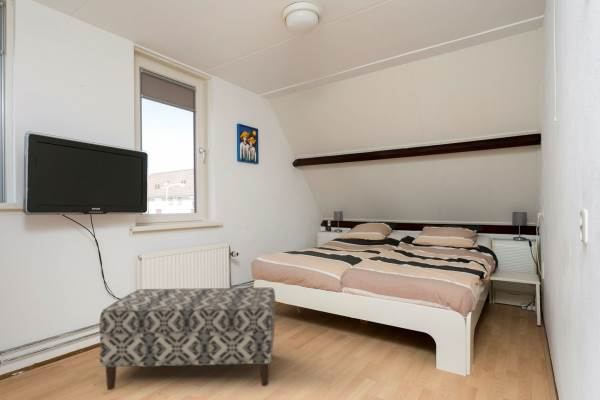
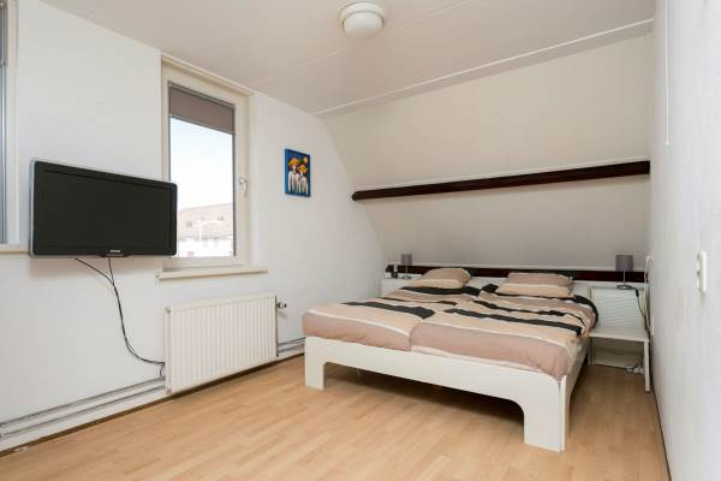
- bench [99,287,277,391]
